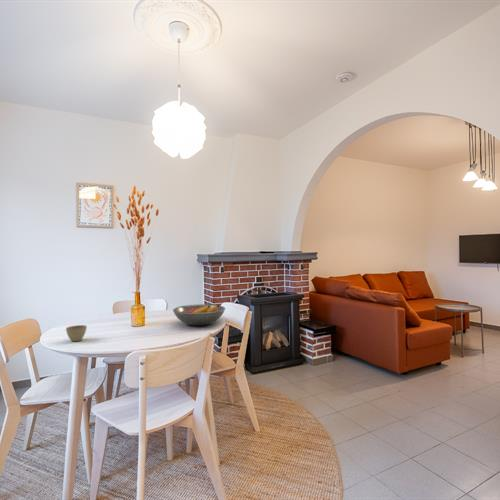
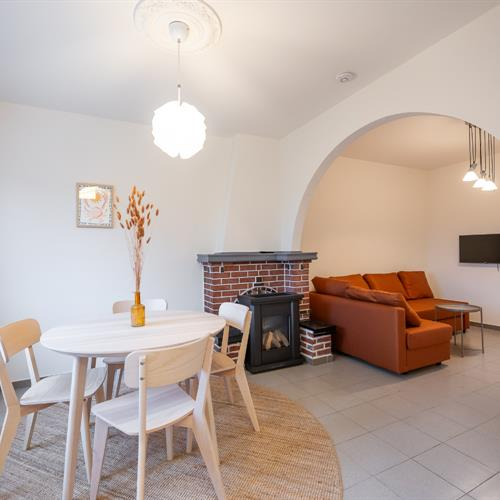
- flower pot [65,324,88,342]
- fruit bowl [172,303,226,326]
